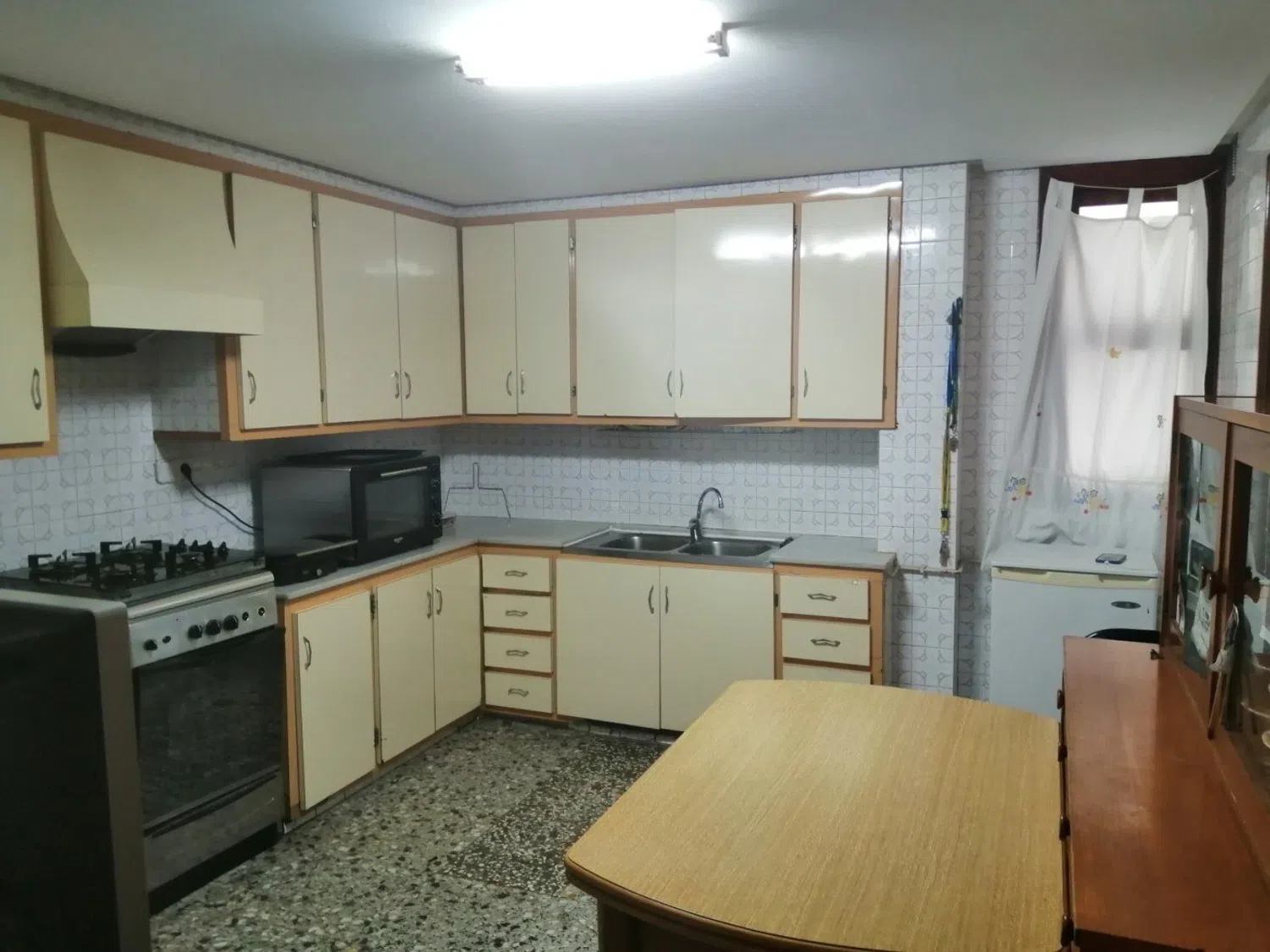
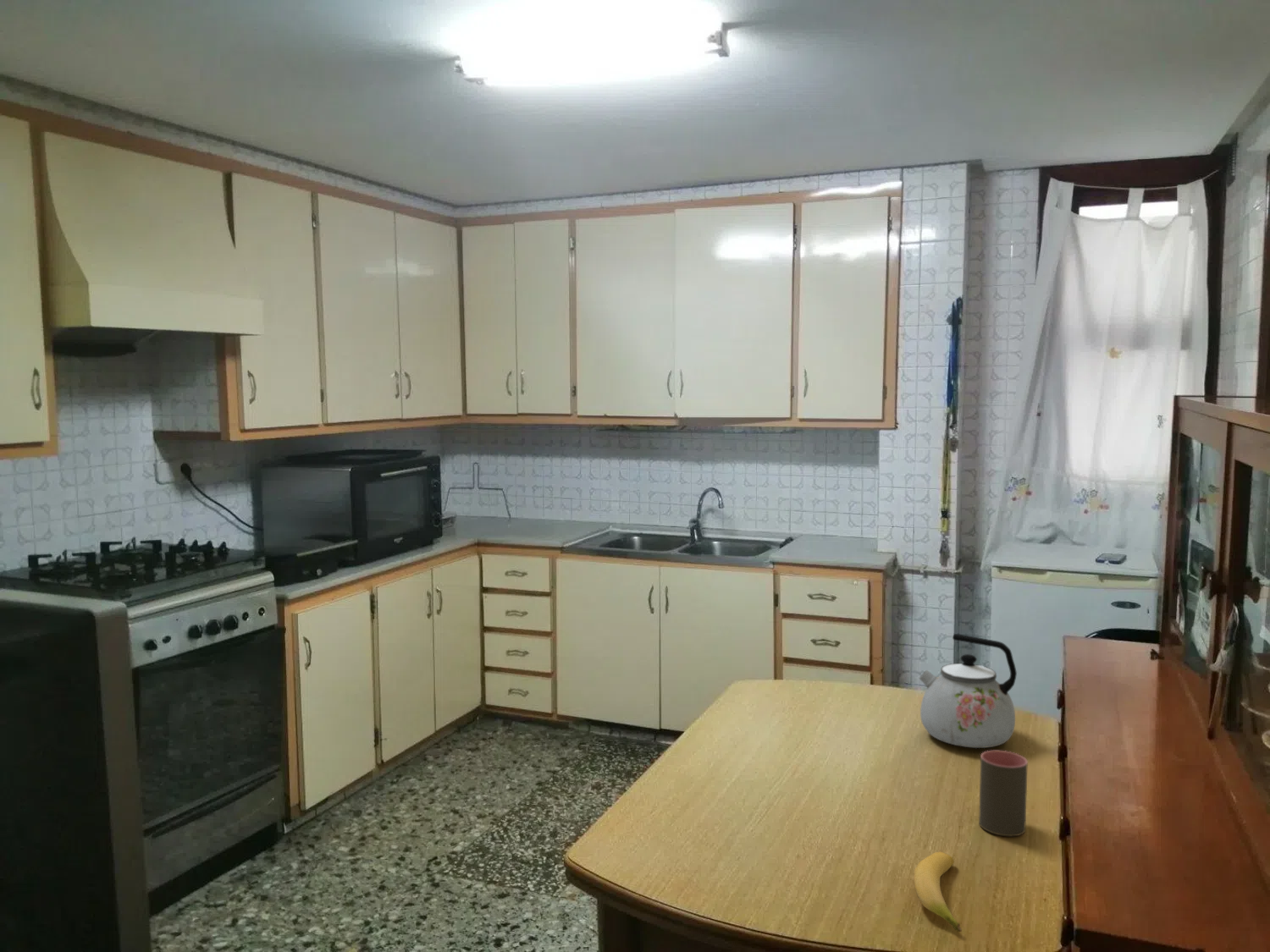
+ cup [978,750,1029,837]
+ banana [913,851,963,933]
+ kettle [918,633,1018,749]
